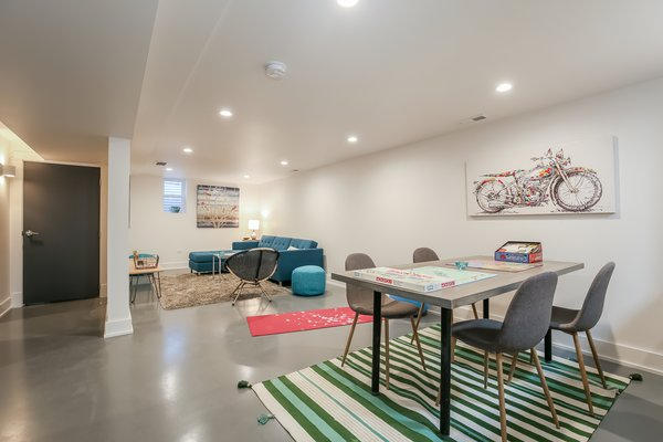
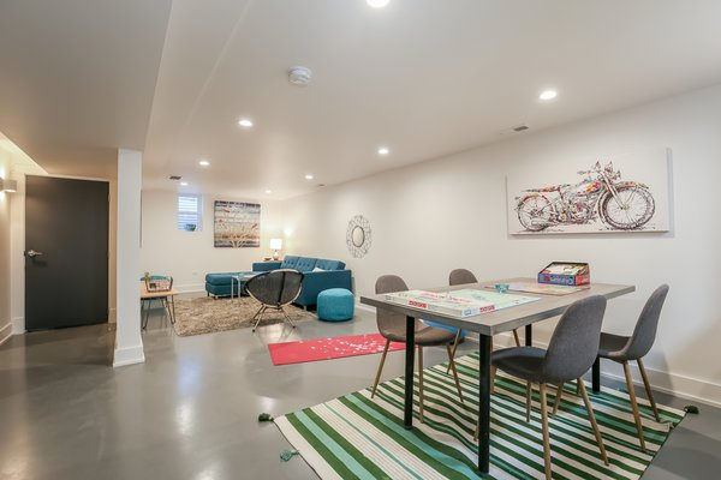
+ home mirror [345,215,373,259]
